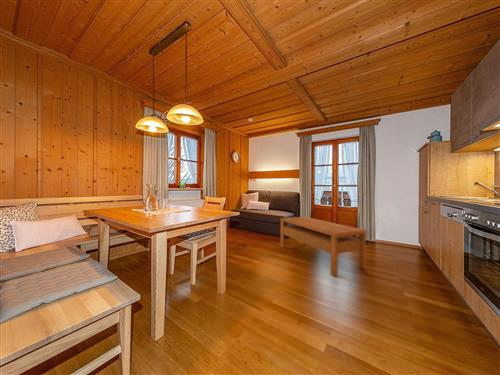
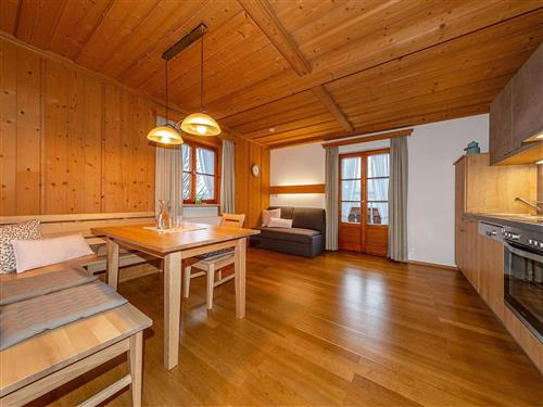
- coffee table [279,216,367,277]
